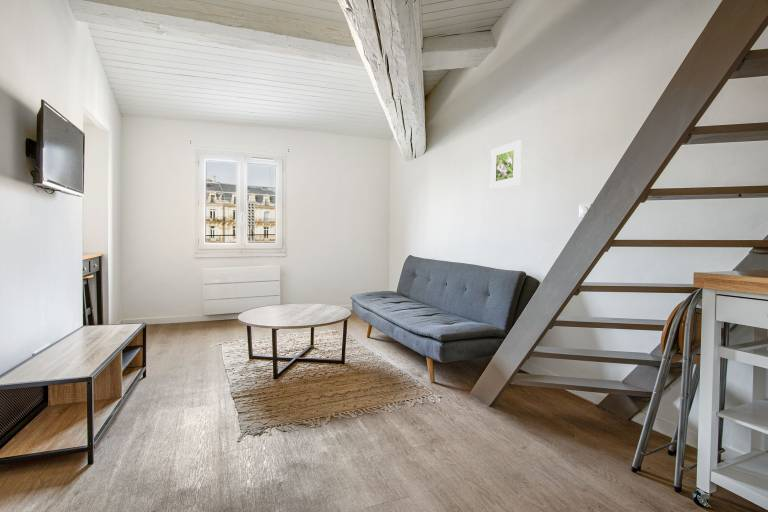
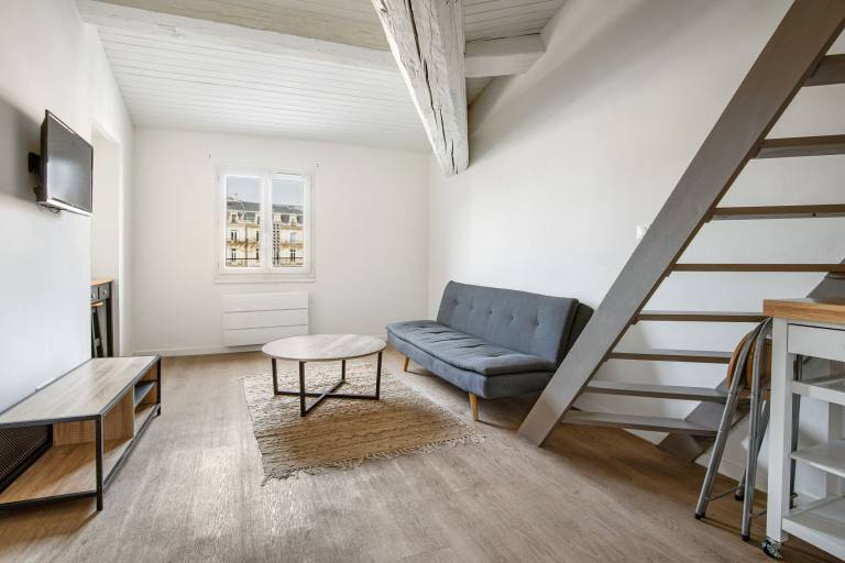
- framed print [490,139,522,190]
